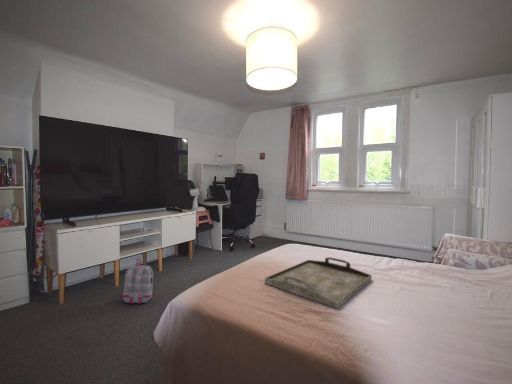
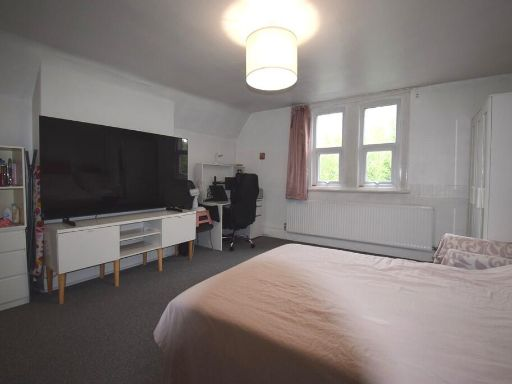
- serving tray [264,256,373,310]
- backpack [119,258,154,305]
